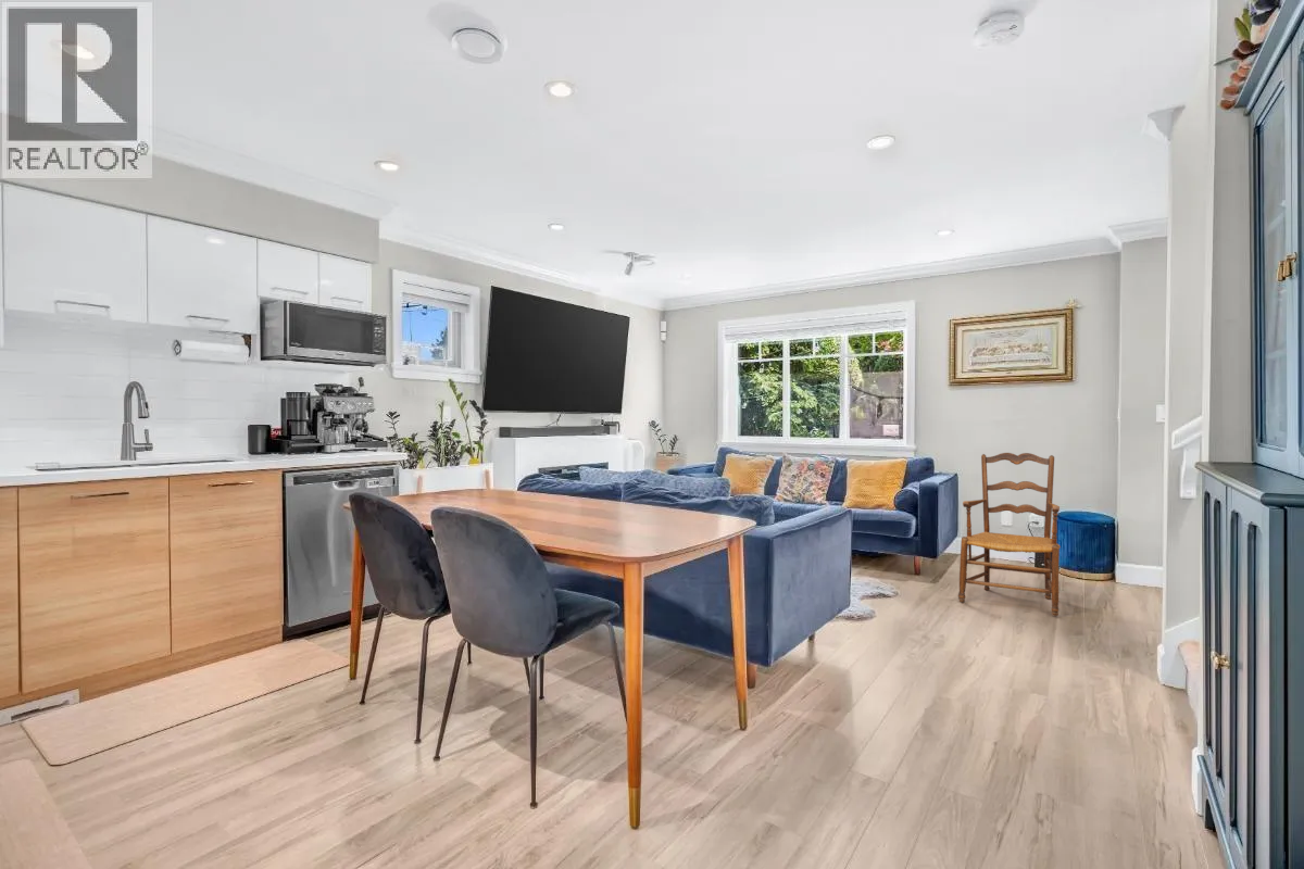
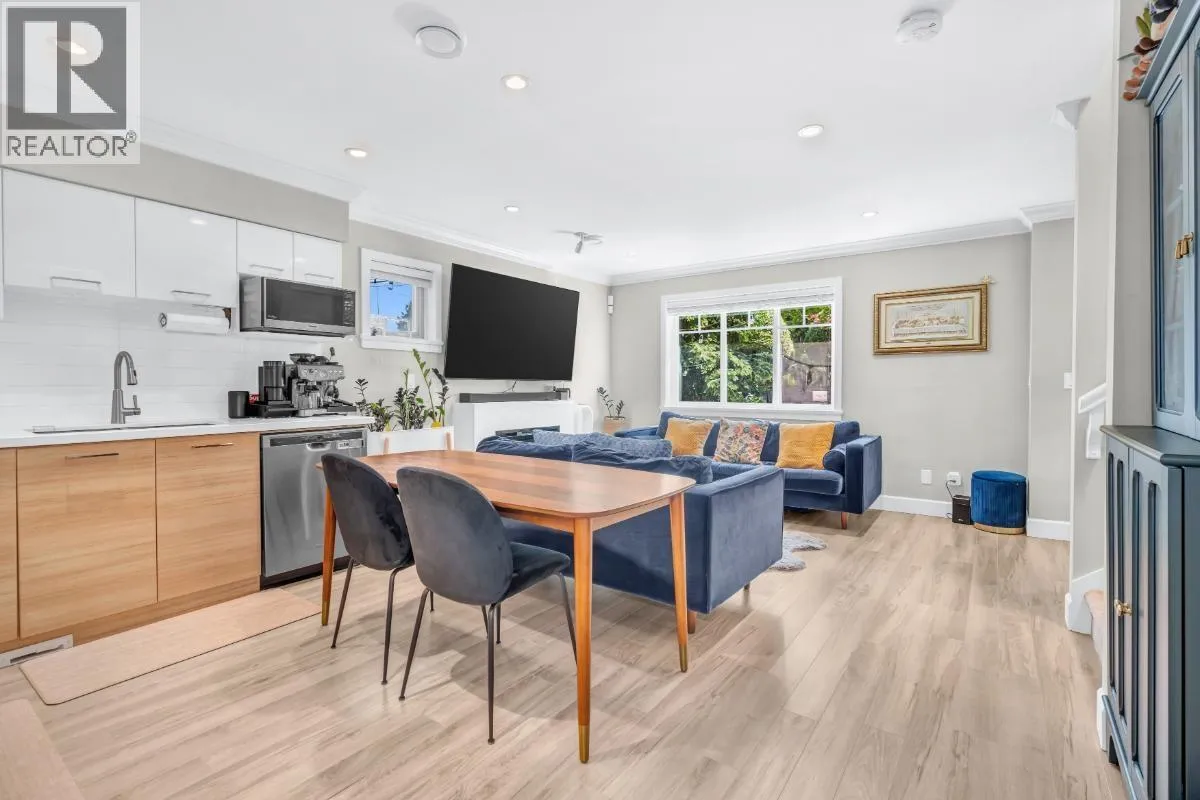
- armchair [957,452,1062,617]
